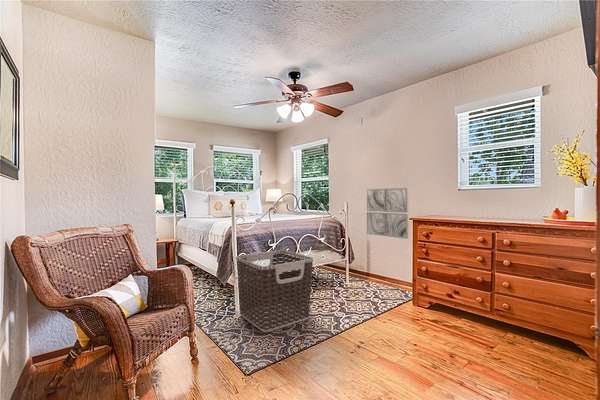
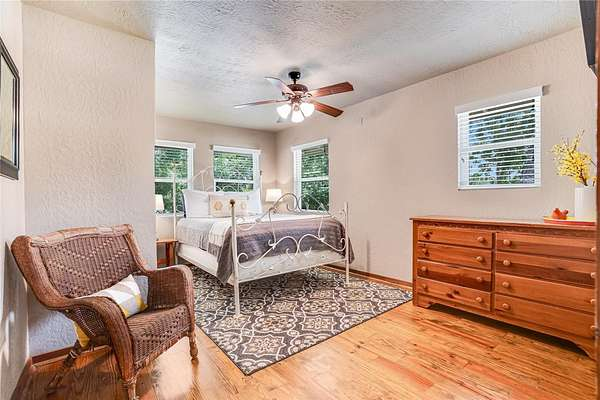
- wall art [366,187,409,240]
- clothes hamper [235,249,314,333]
